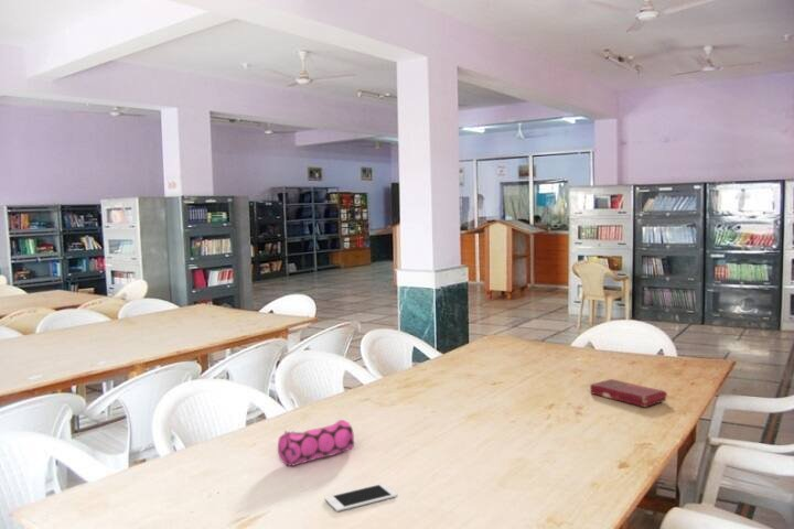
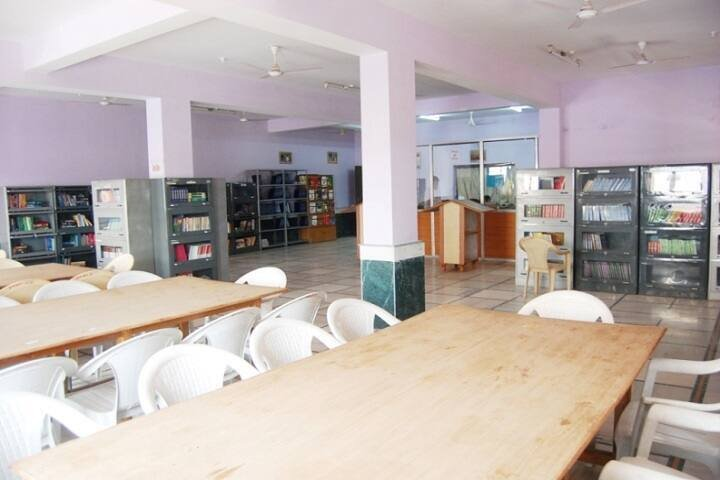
- pencil case [277,419,355,467]
- book [589,378,668,408]
- cell phone [324,483,398,512]
